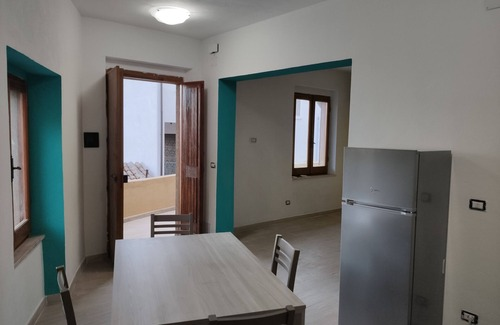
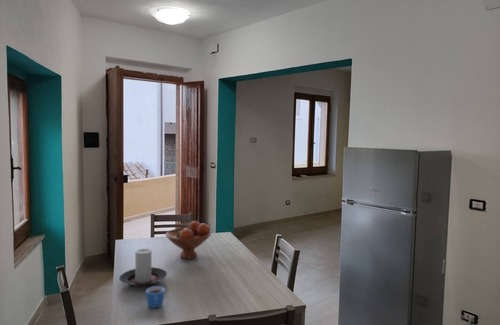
+ mug [144,285,166,309]
+ fruit bowl [165,220,212,260]
+ candle holder [118,248,168,289]
